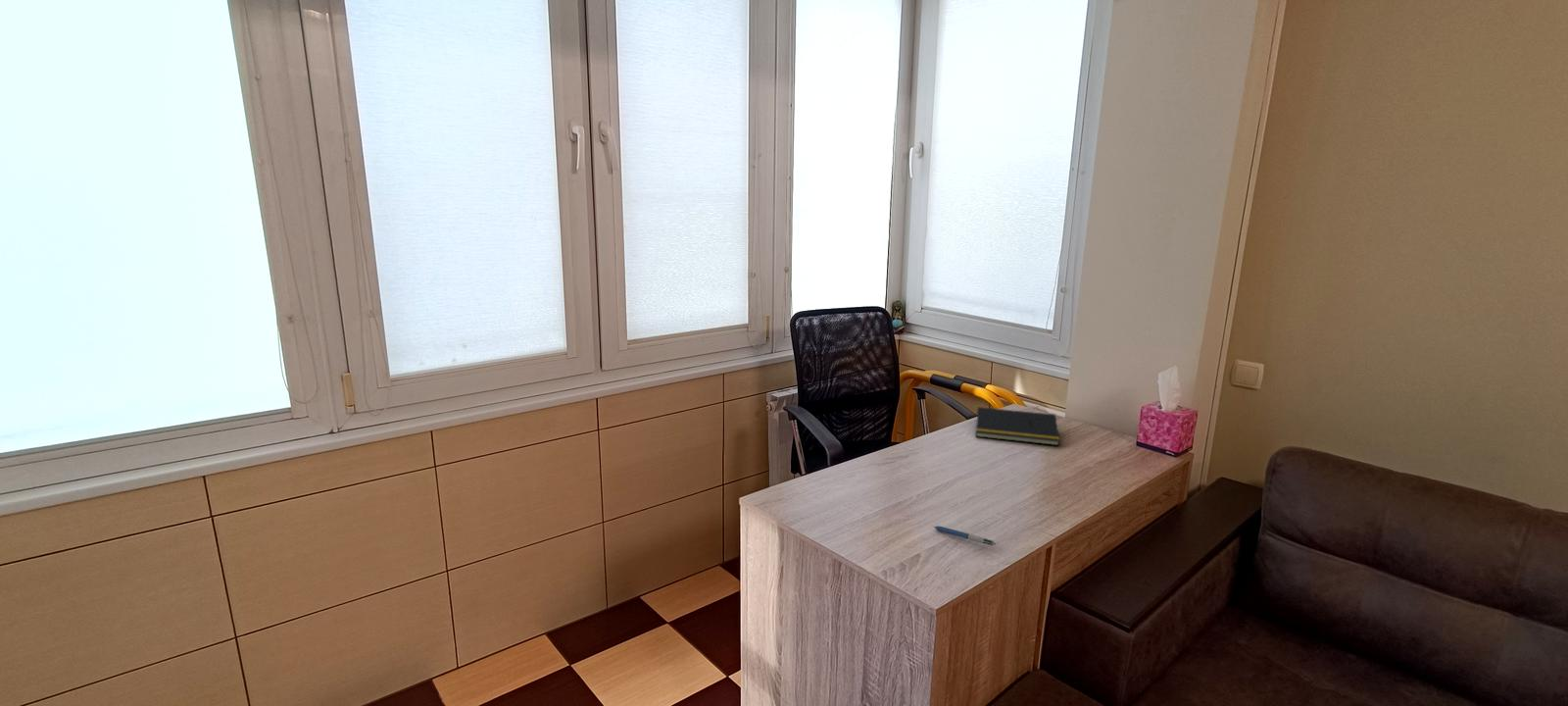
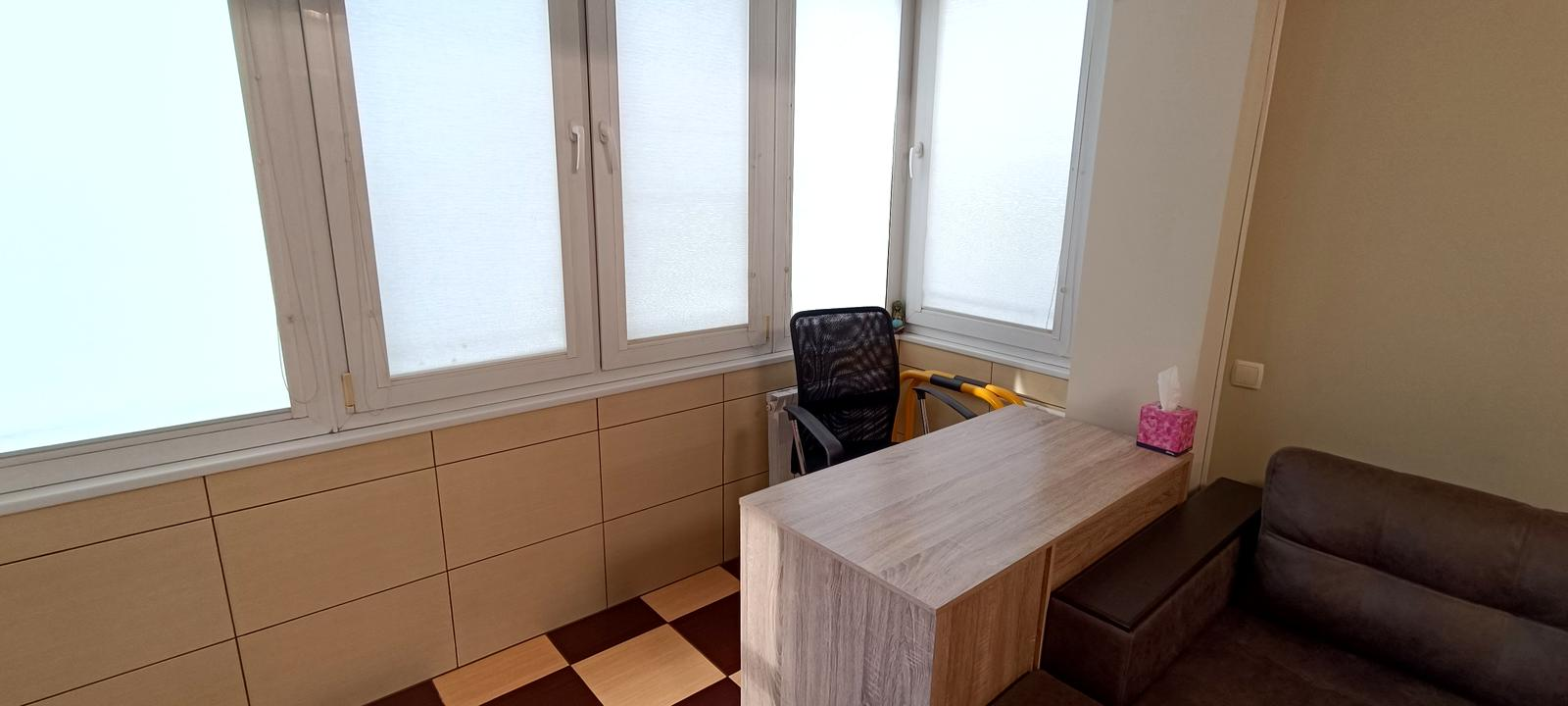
- pen [933,525,997,546]
- notepad [973,406,1060,446]
